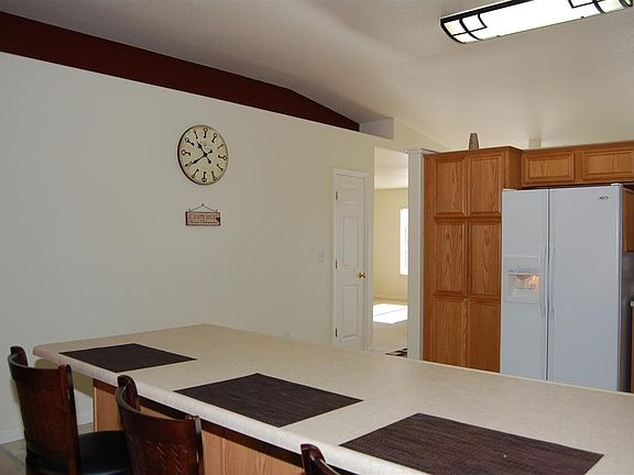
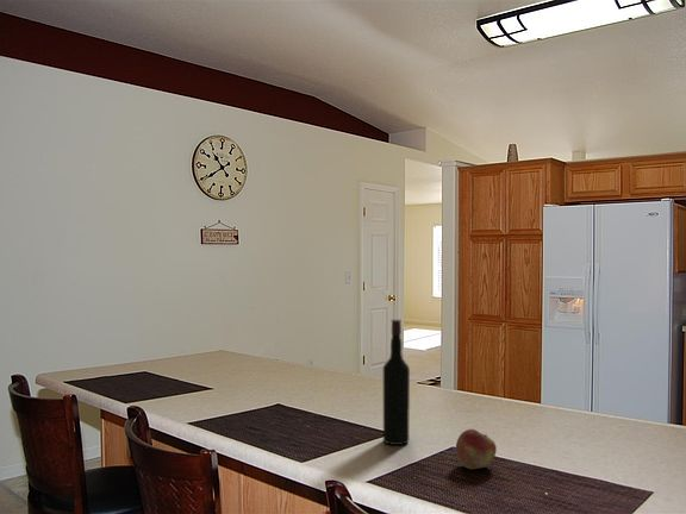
+ fruit [455,428,498,470]
+ wine bottle [382,319,411,446]
